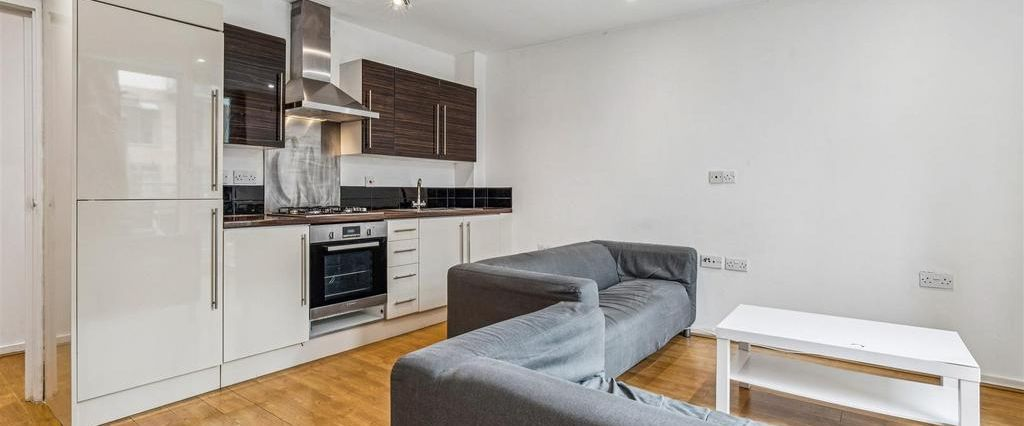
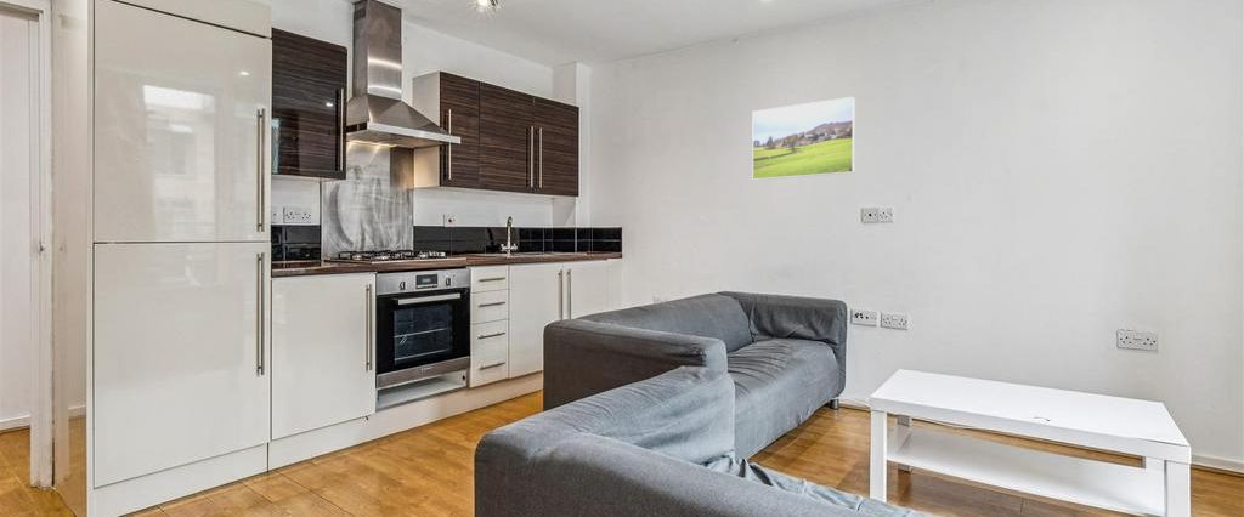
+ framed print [751,96,856,181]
